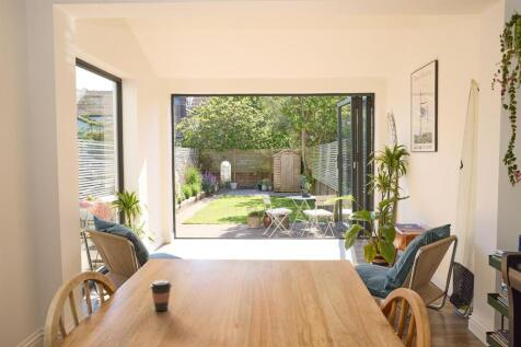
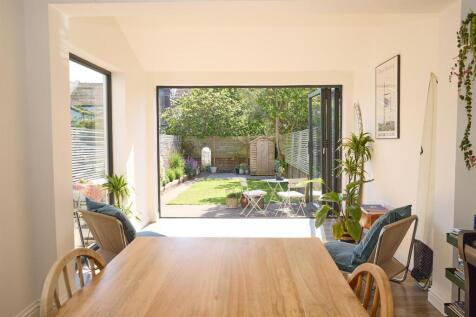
- coffee cup [149,279,173,312]
